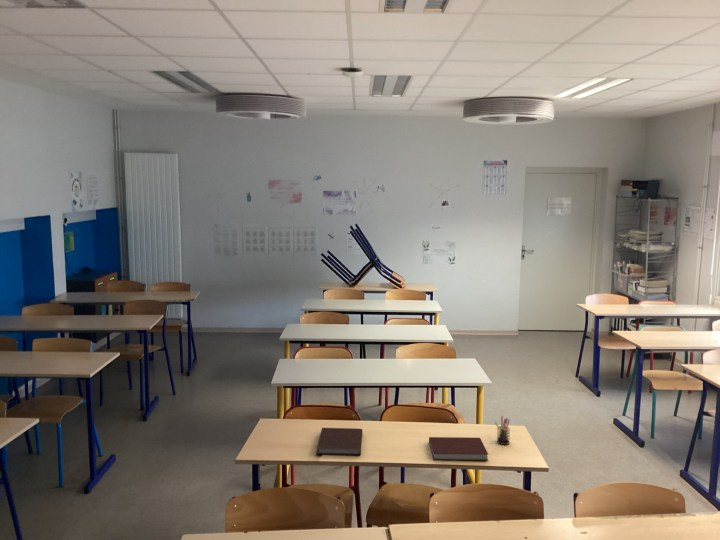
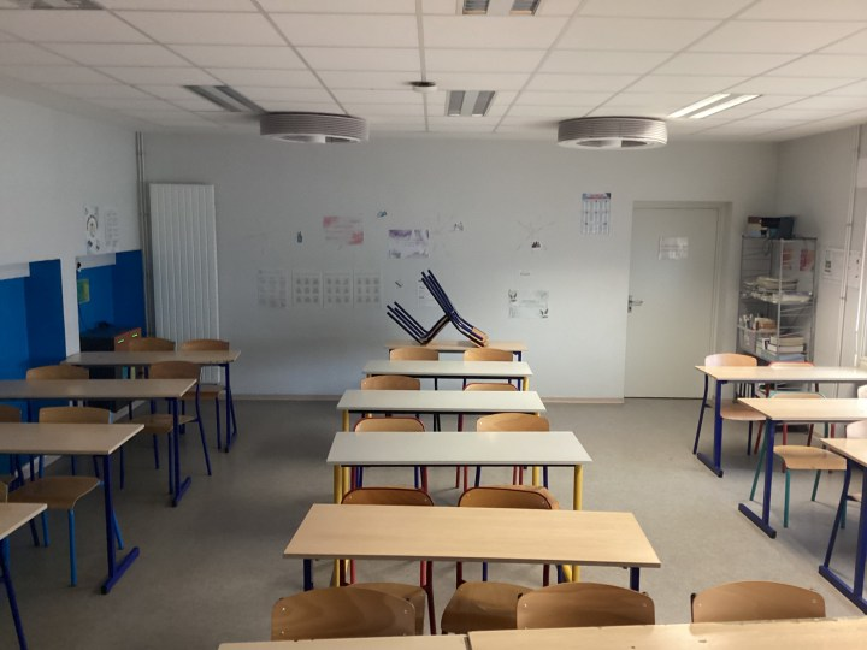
- notebook [316,427,363,457]
- notebook [428,436,489,461]
- pen holder [493,415,511,446]
